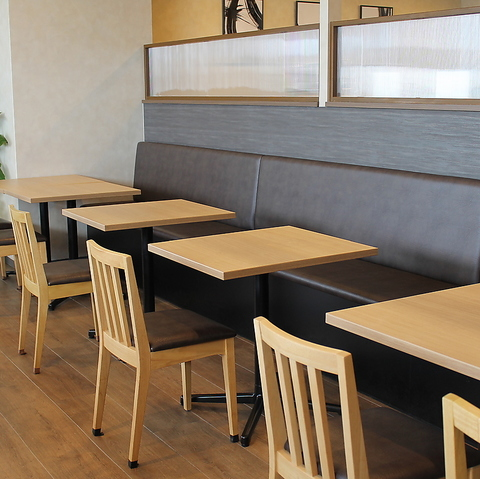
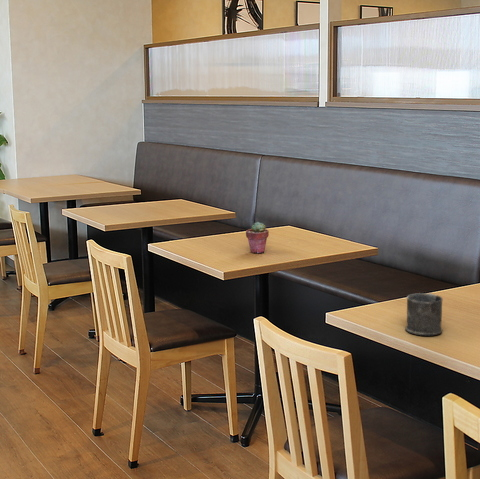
+ potted succulent [245,221,270,254]
+ mug [404,292,444,336]
